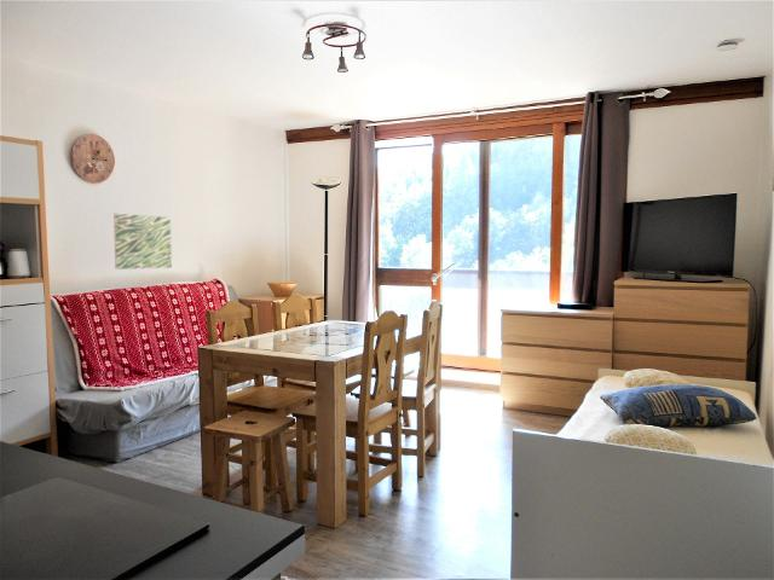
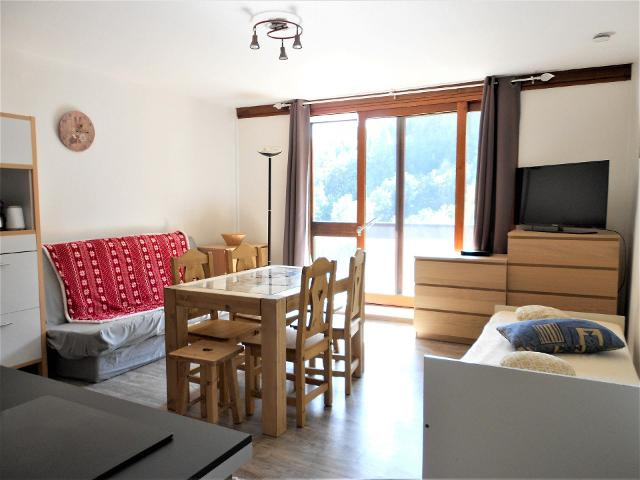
- wall art [112,213,173,271]
